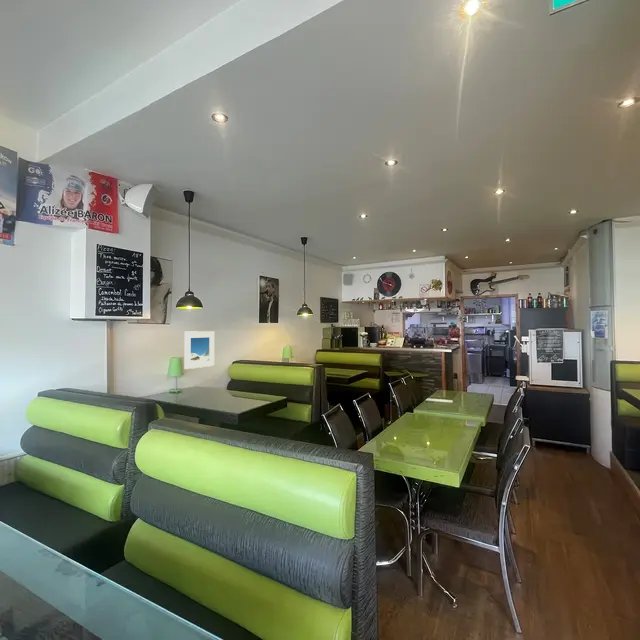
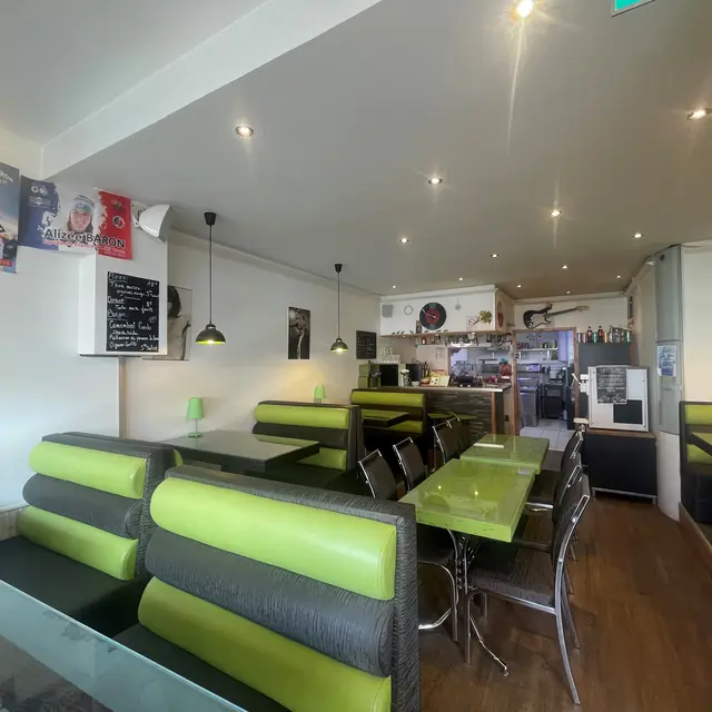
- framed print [183,330,215,370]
